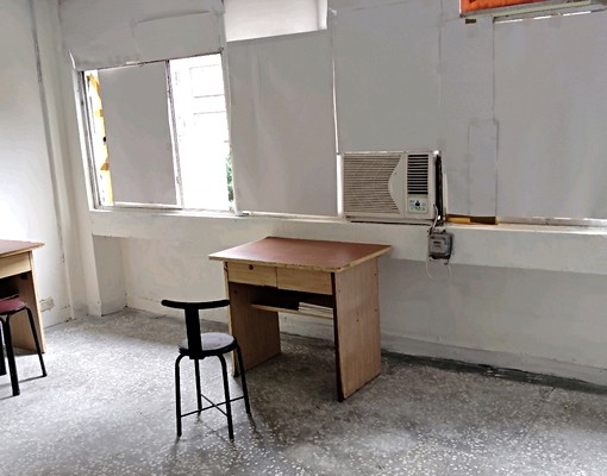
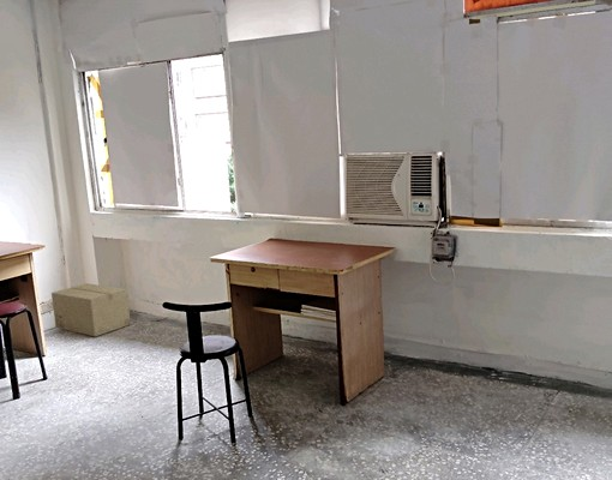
+ cardboard box [50,282,132,337]
